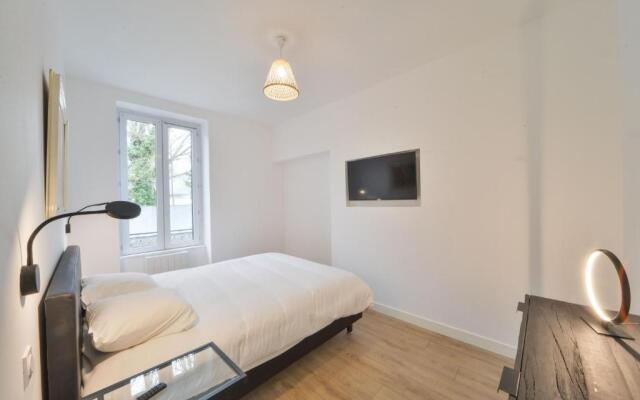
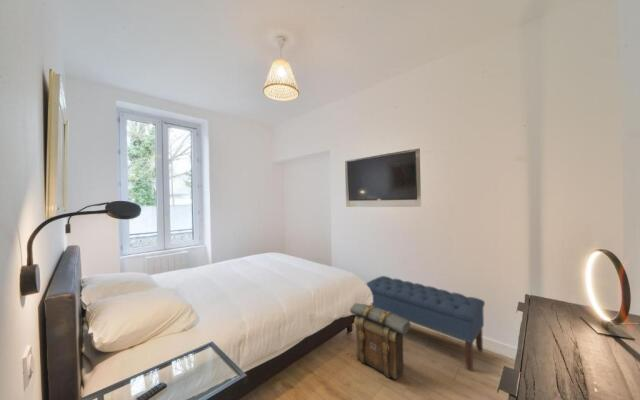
+ backpack [349,302,411,380]
+ bench [365,275,486,373]
